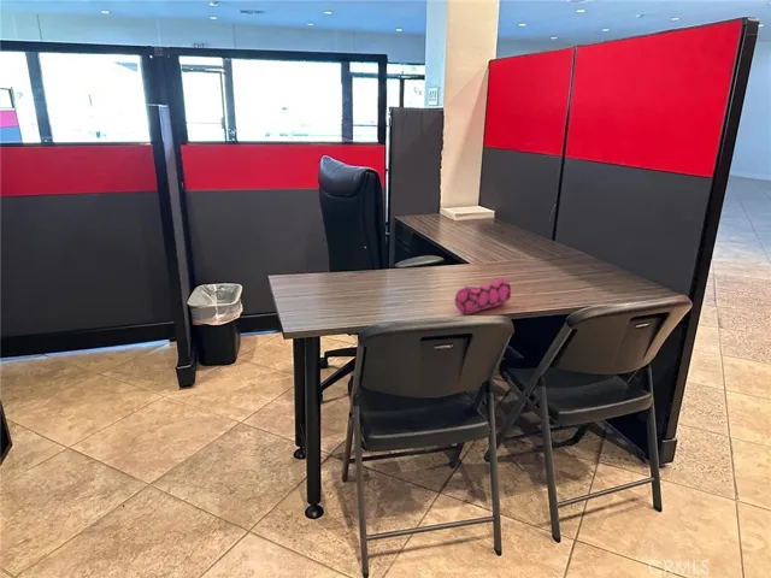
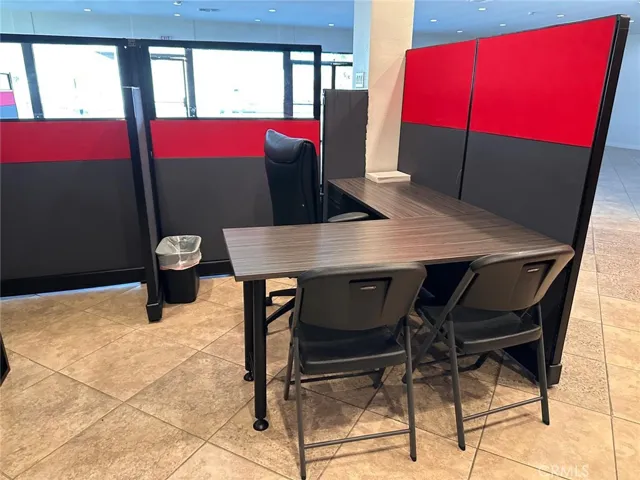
- pencil case [454,277,512,314]
